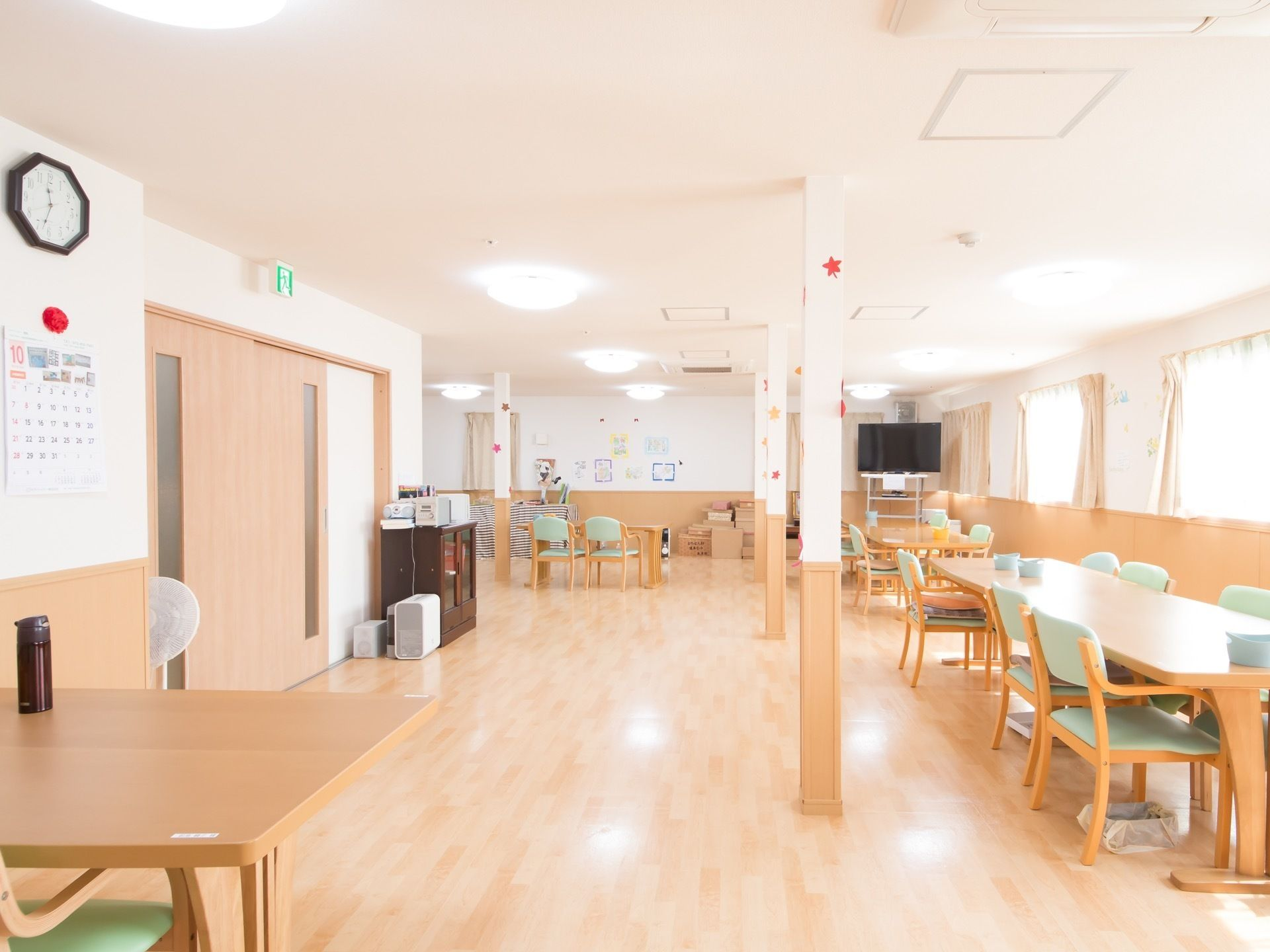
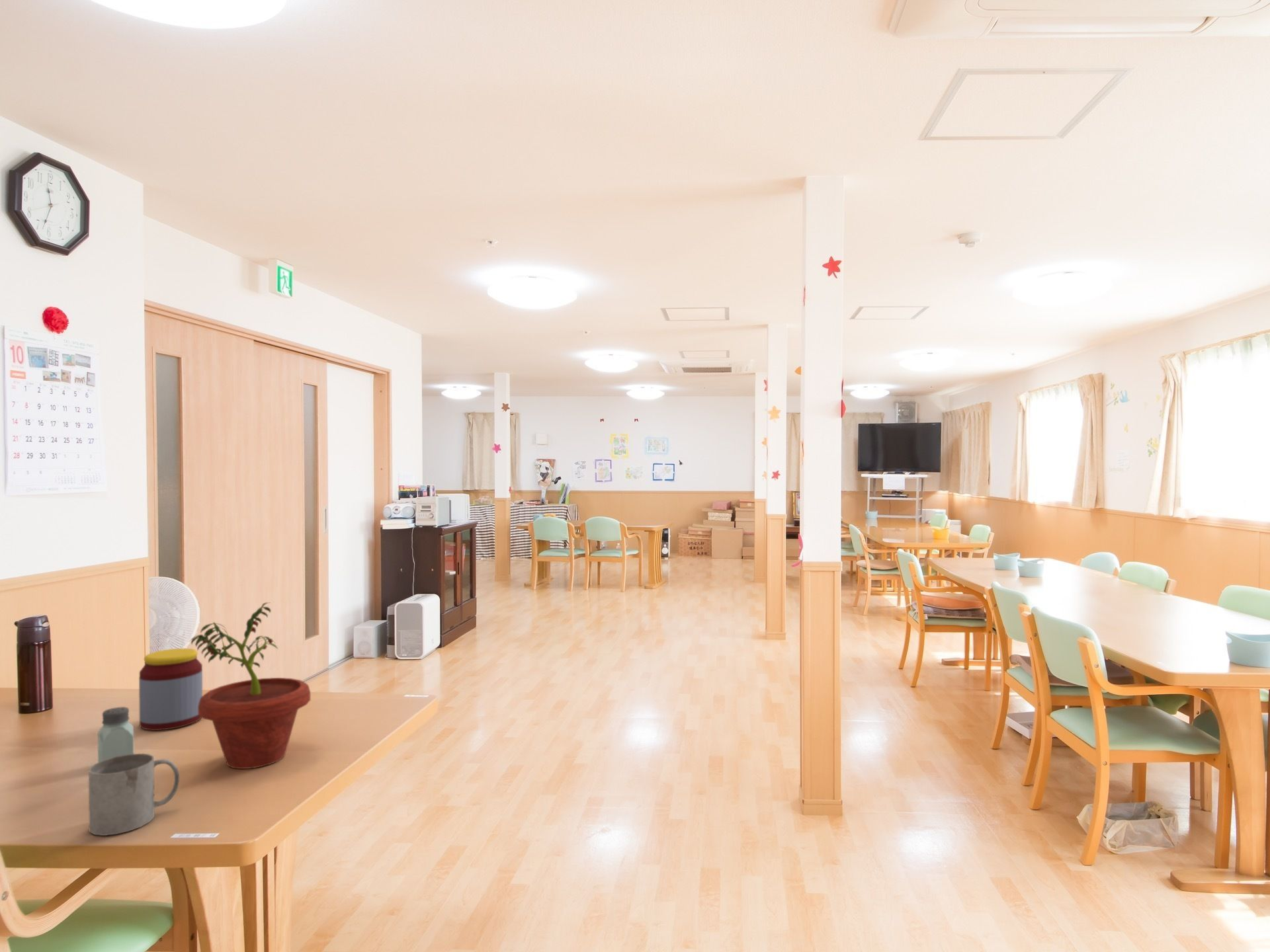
+ potted plant [188,602,311,770]
+ saltshaker [97,706,134,763]
+ jar [138,648,203,731]
+ mug [88,753,180,836]
